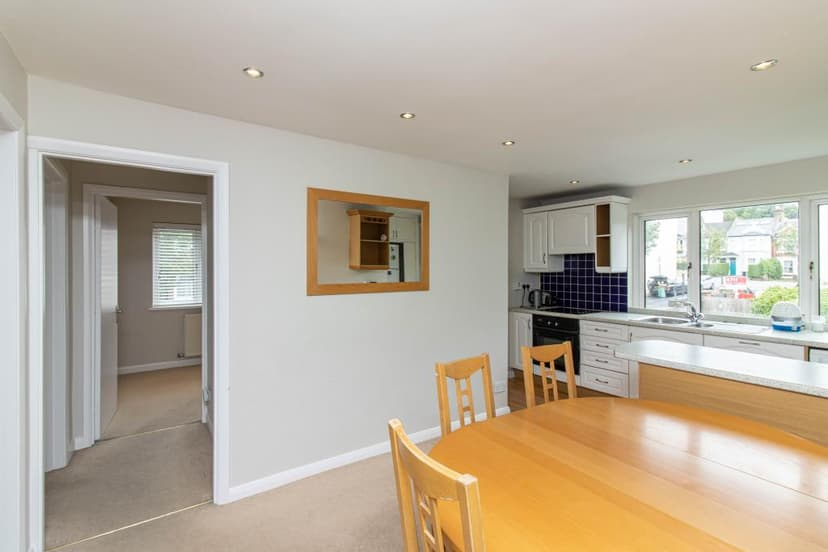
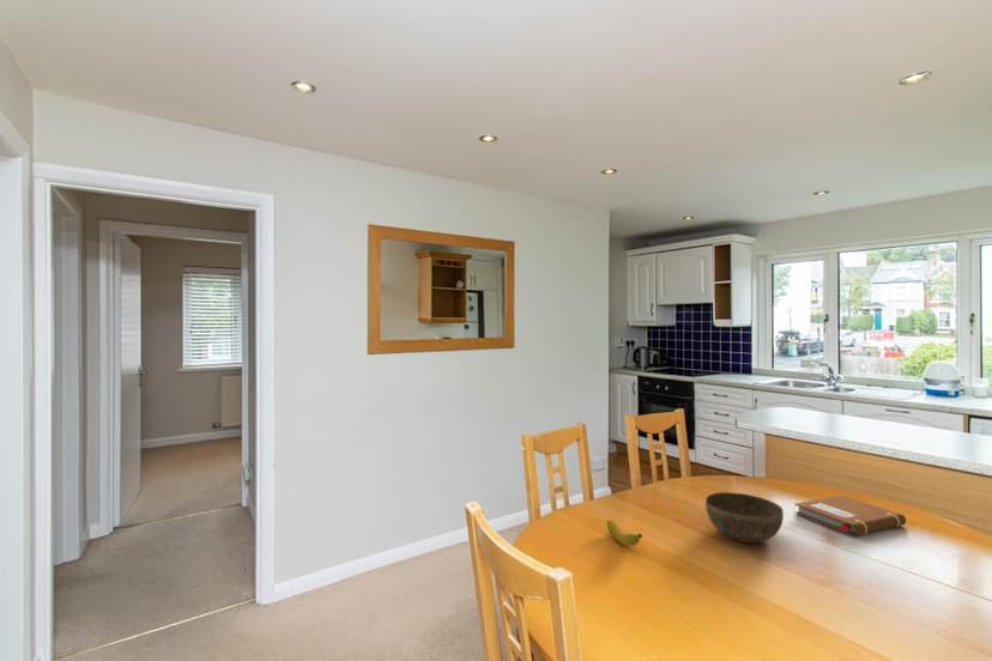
+ banana [606,519,643,547]
+ bowl [704,491,785,544]
+ notebook [794,493,907,536]
